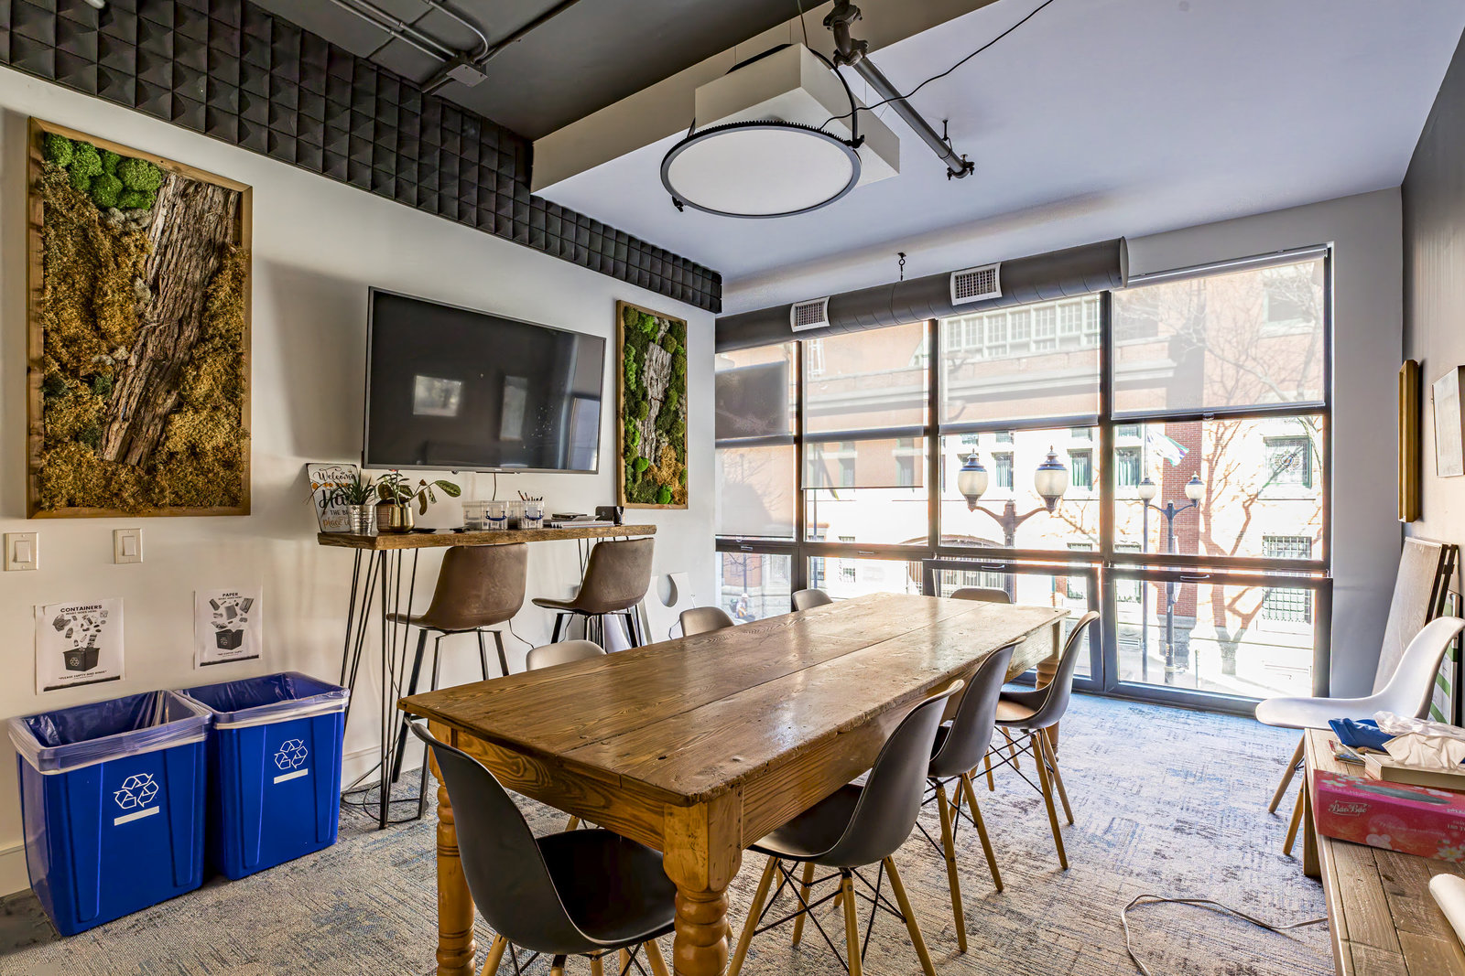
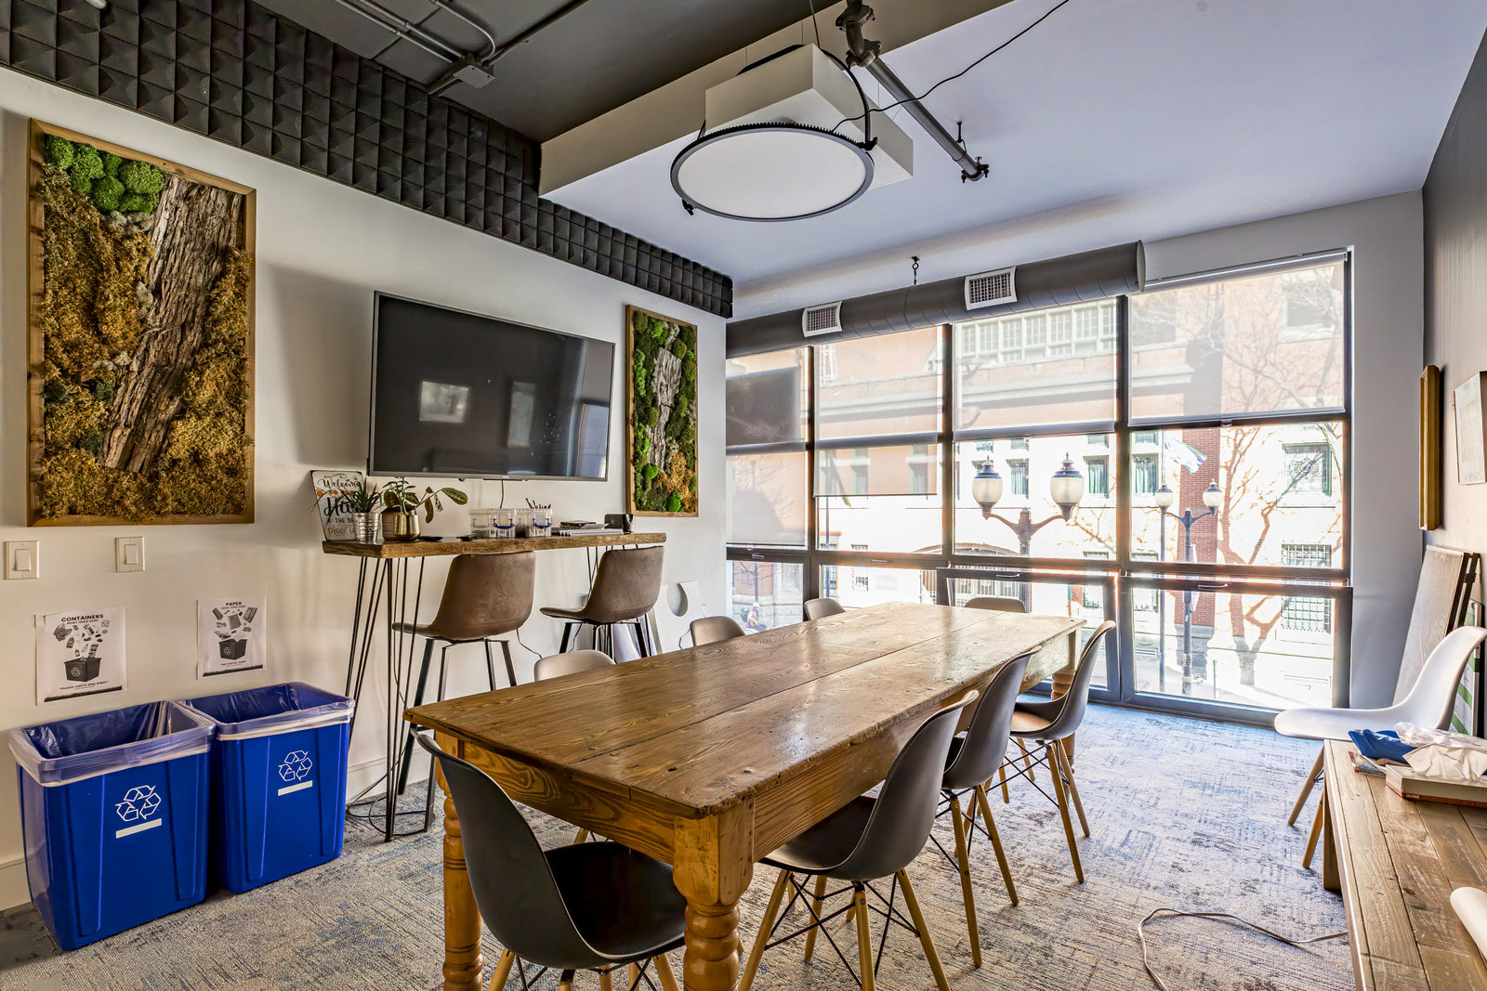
- tissue box [1312,768,1465,865]
